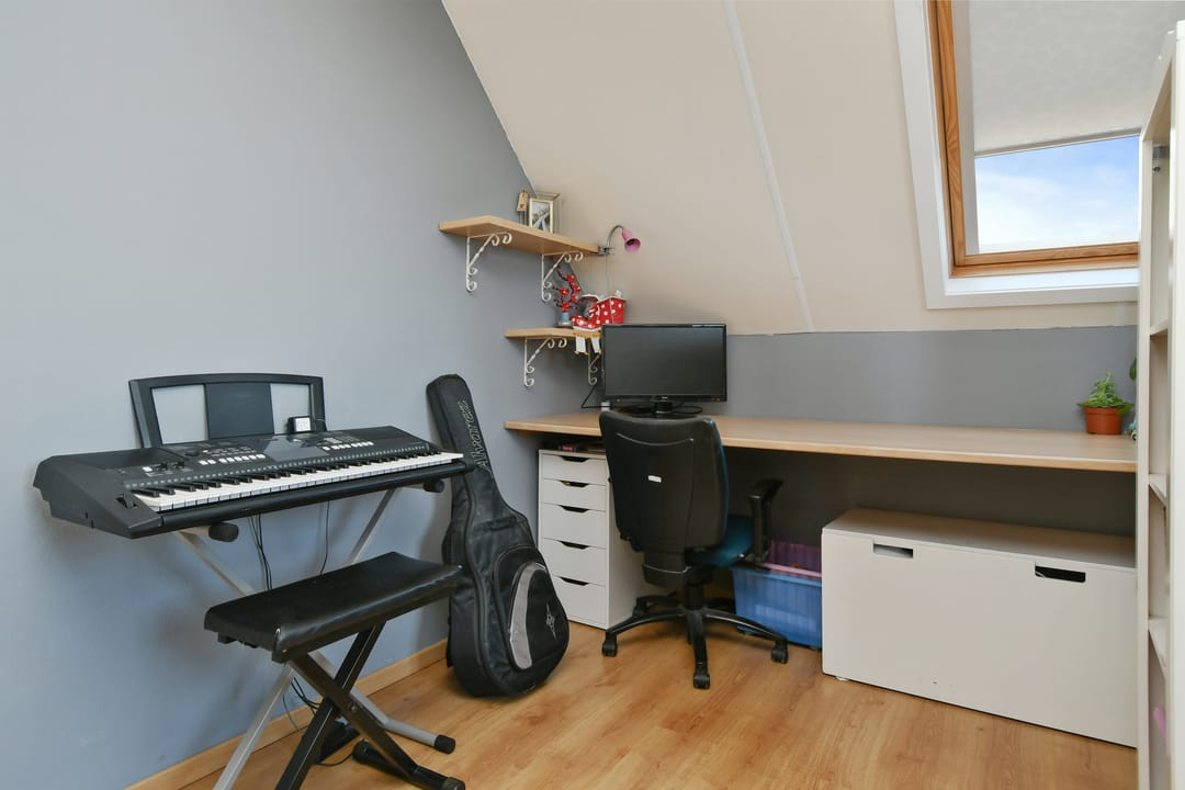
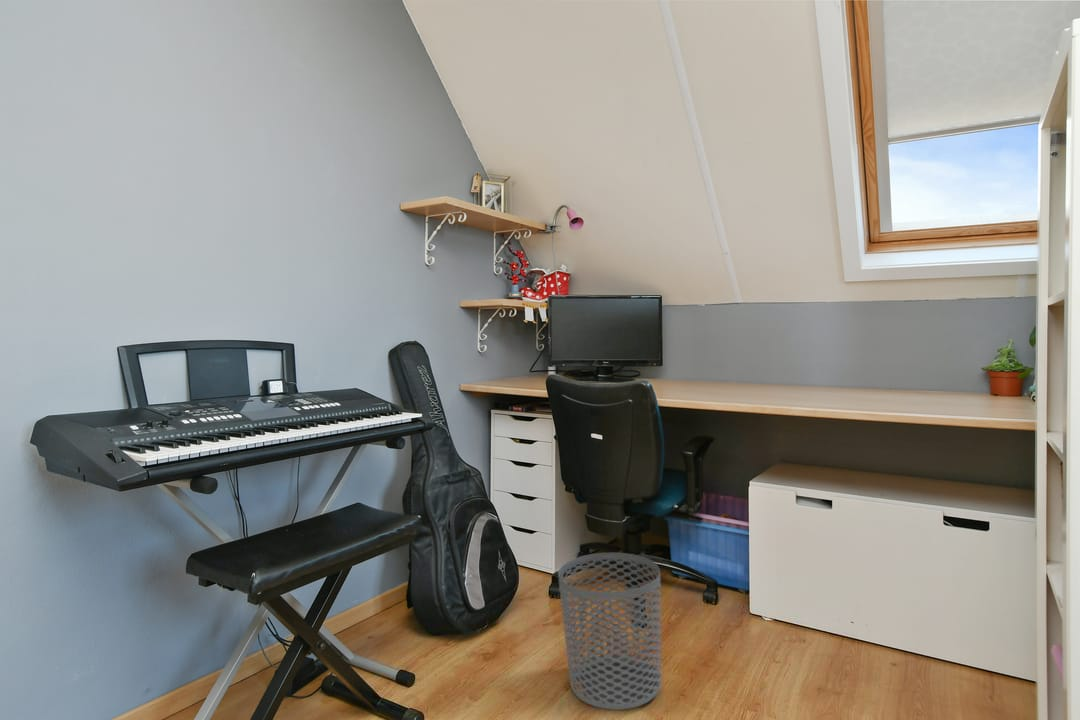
+ waste bin [557,552,662,711]
